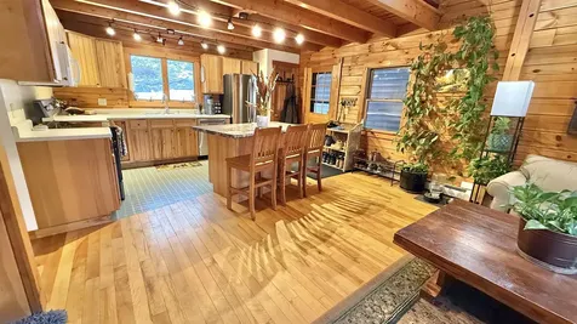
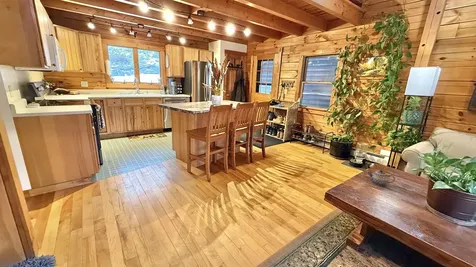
+ teapot [366,169,396,187]
